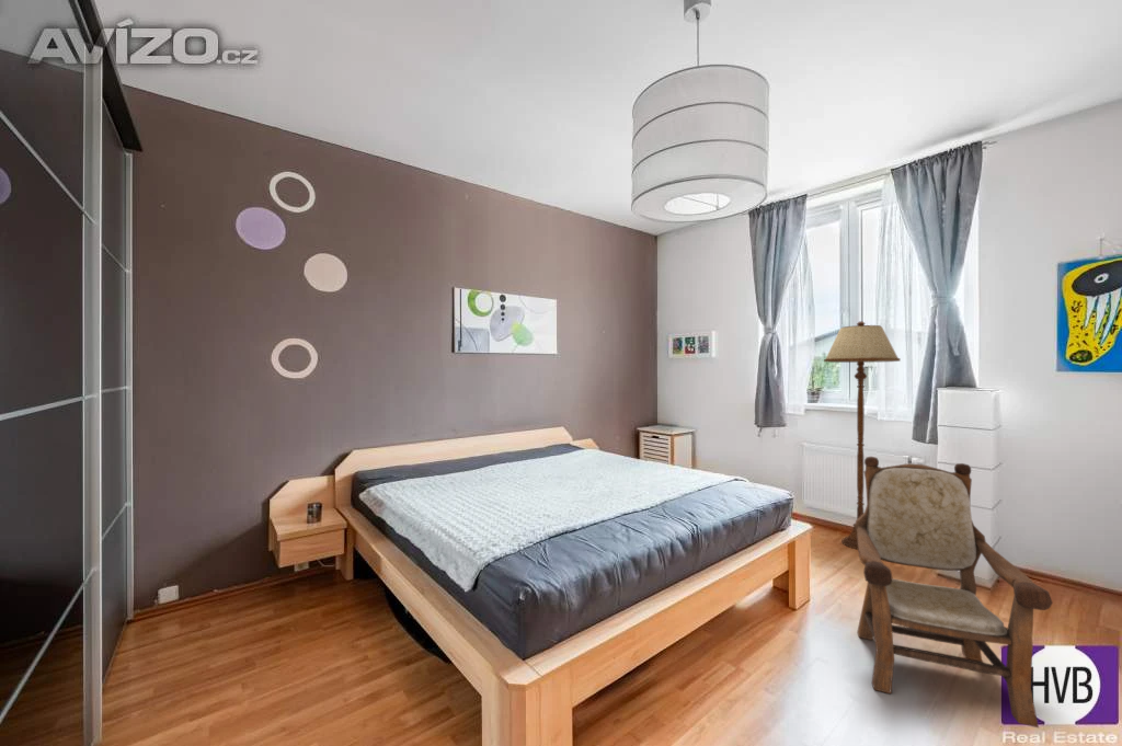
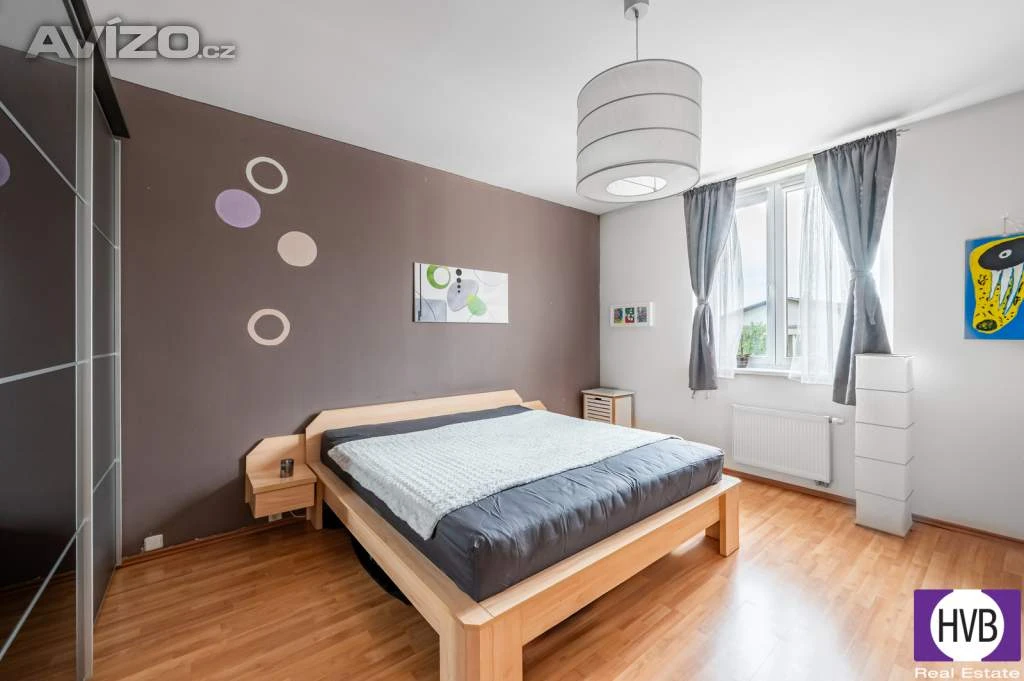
- floor lamp [823,320,902,551]
- armchair [855,456,1054,728]
